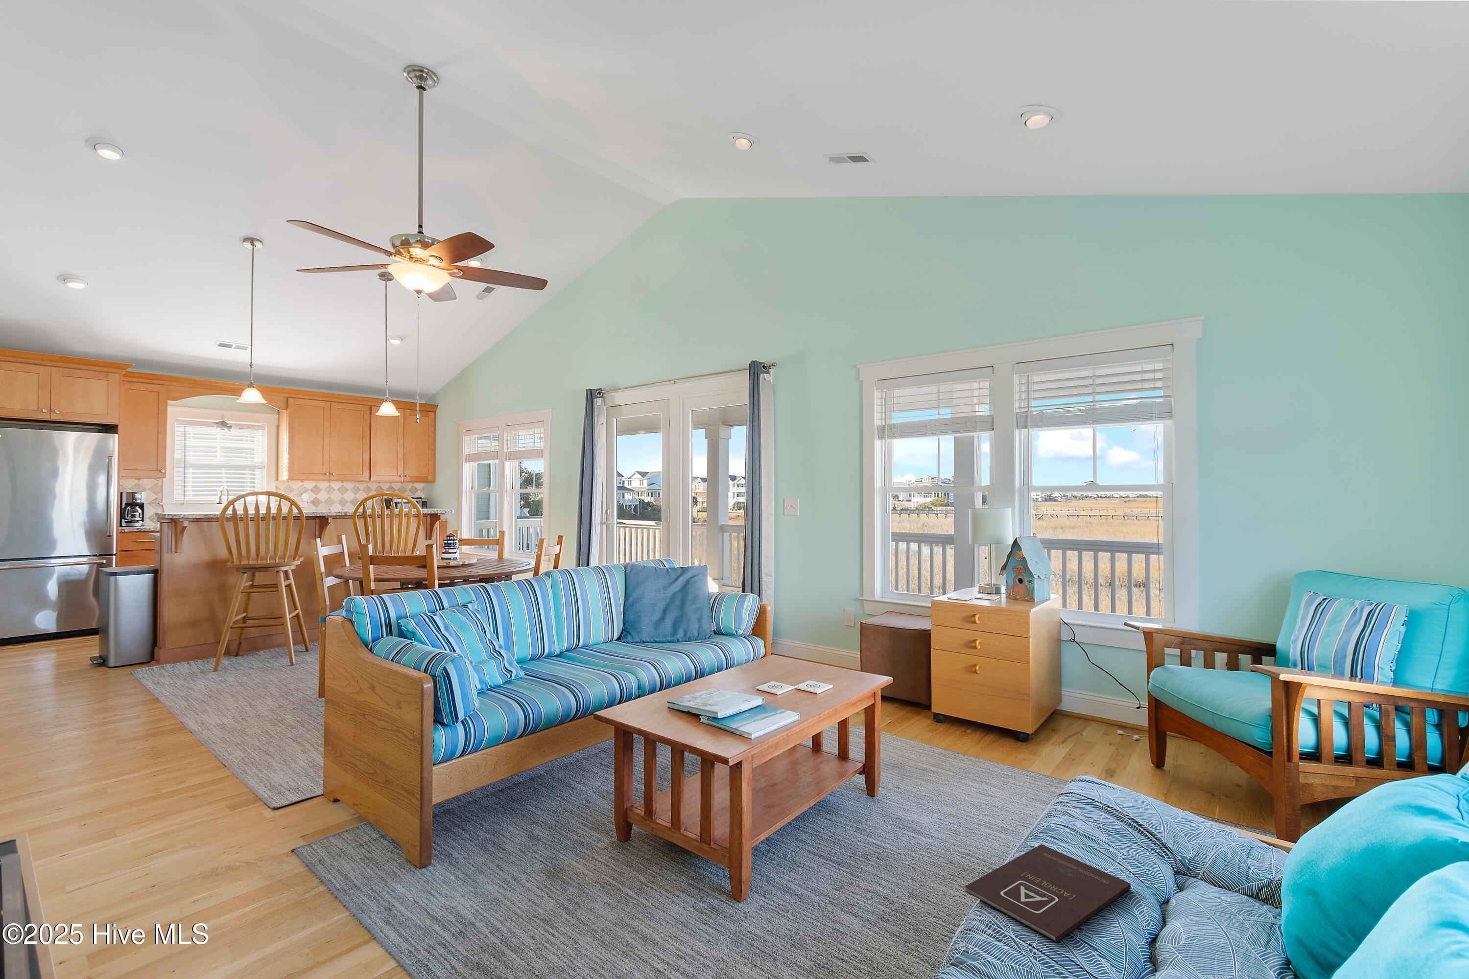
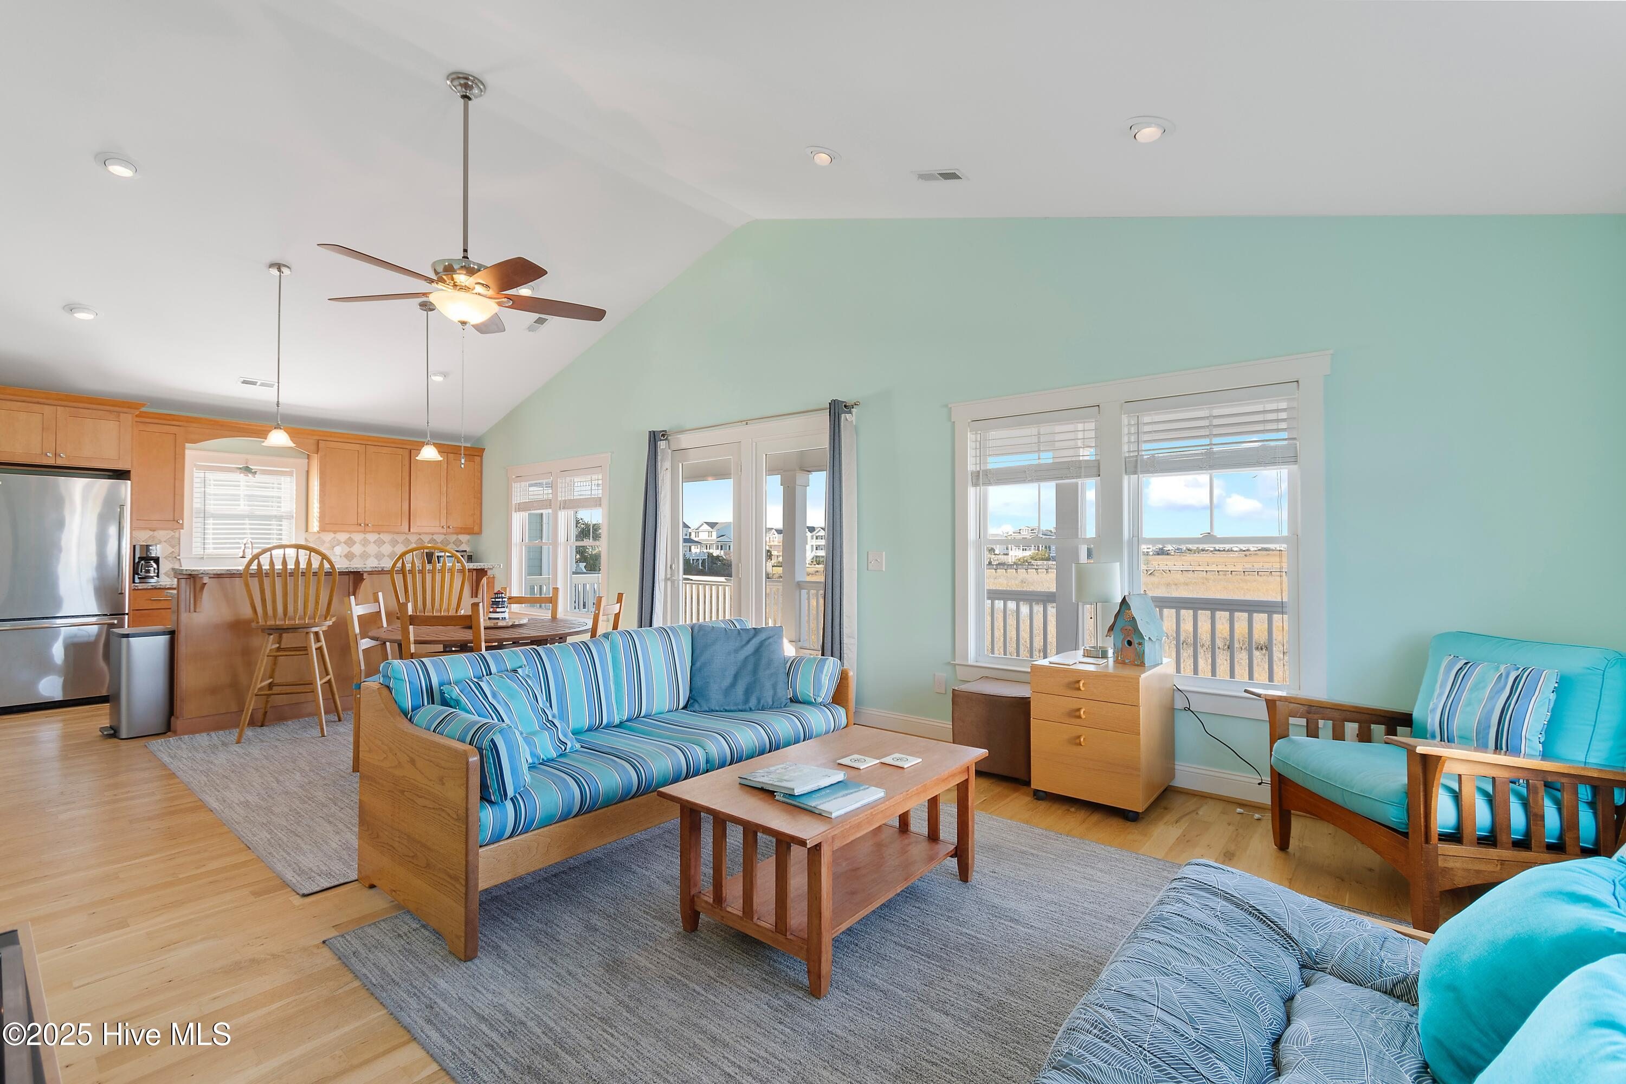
- book [964,844,1131,943]
